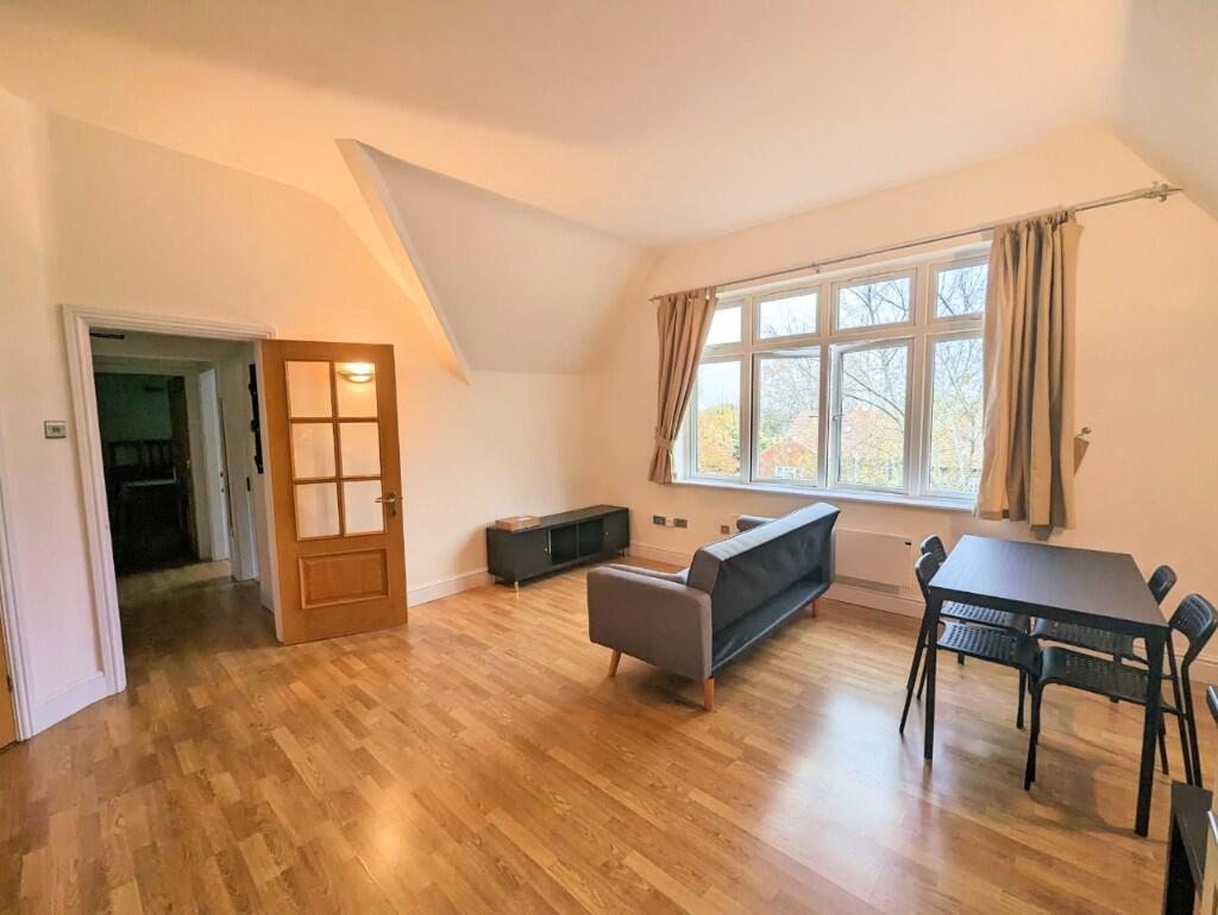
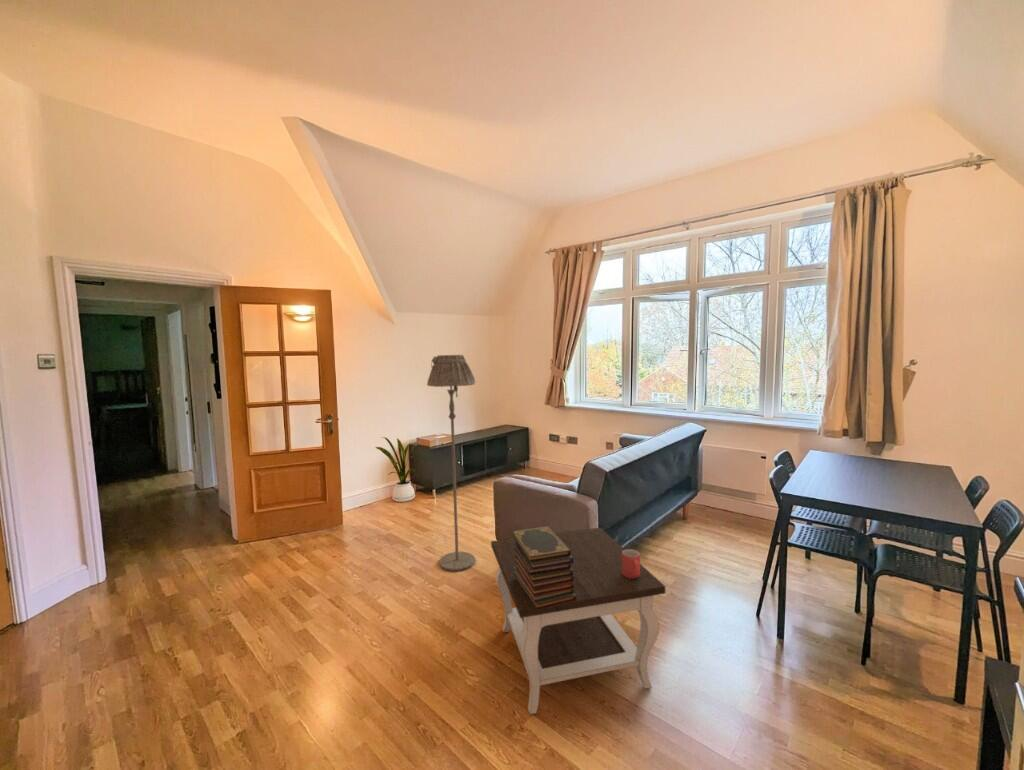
+ floor lamp [426,354,476,572]
+ house plant [375,436,416,503]
+ book stack [511,525,576,611]
+ mug [622,548,641,578]
+ side table [490,526,666,716]
